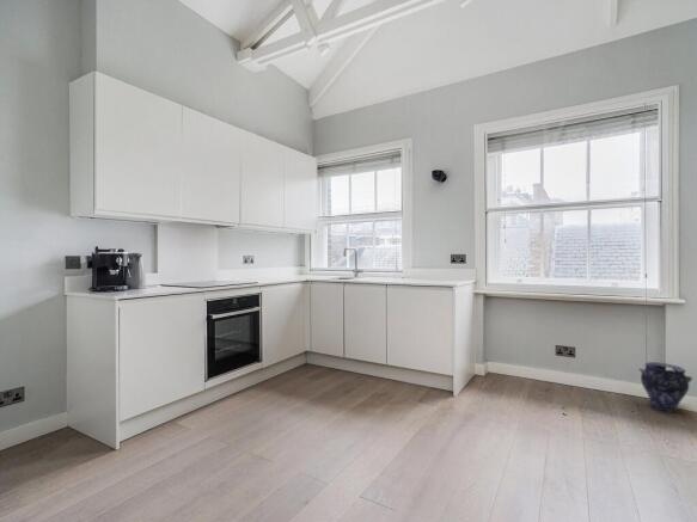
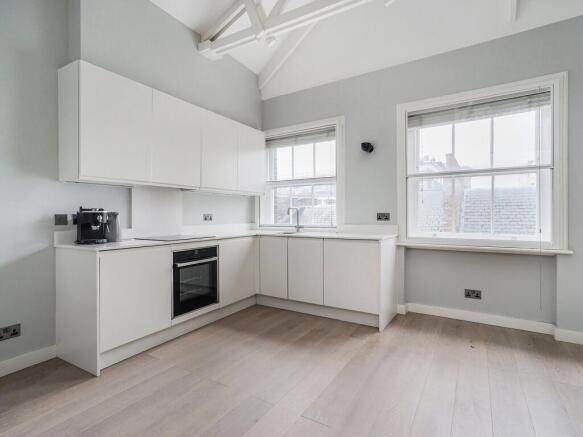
- vase [637,361,693,412]
